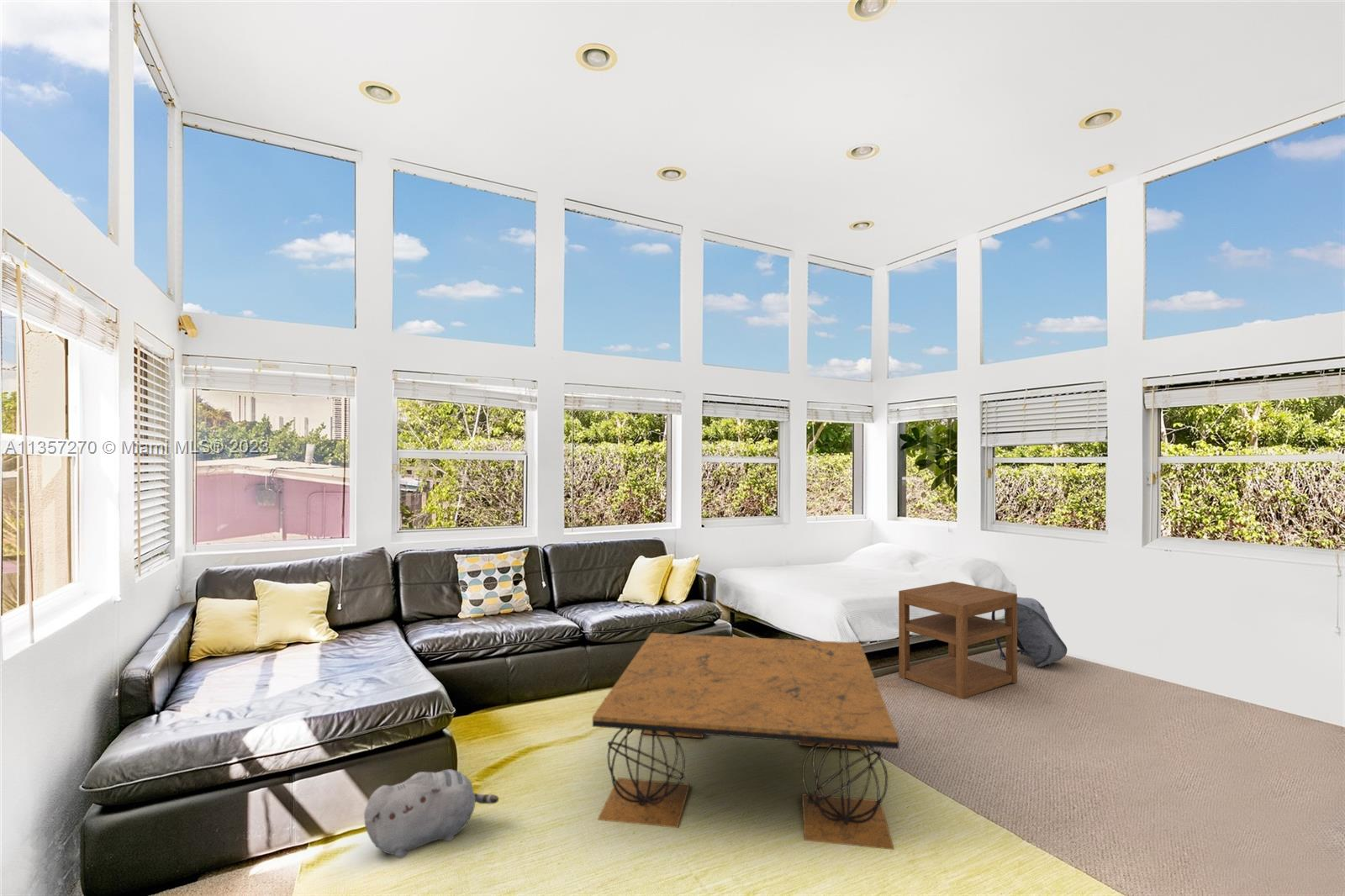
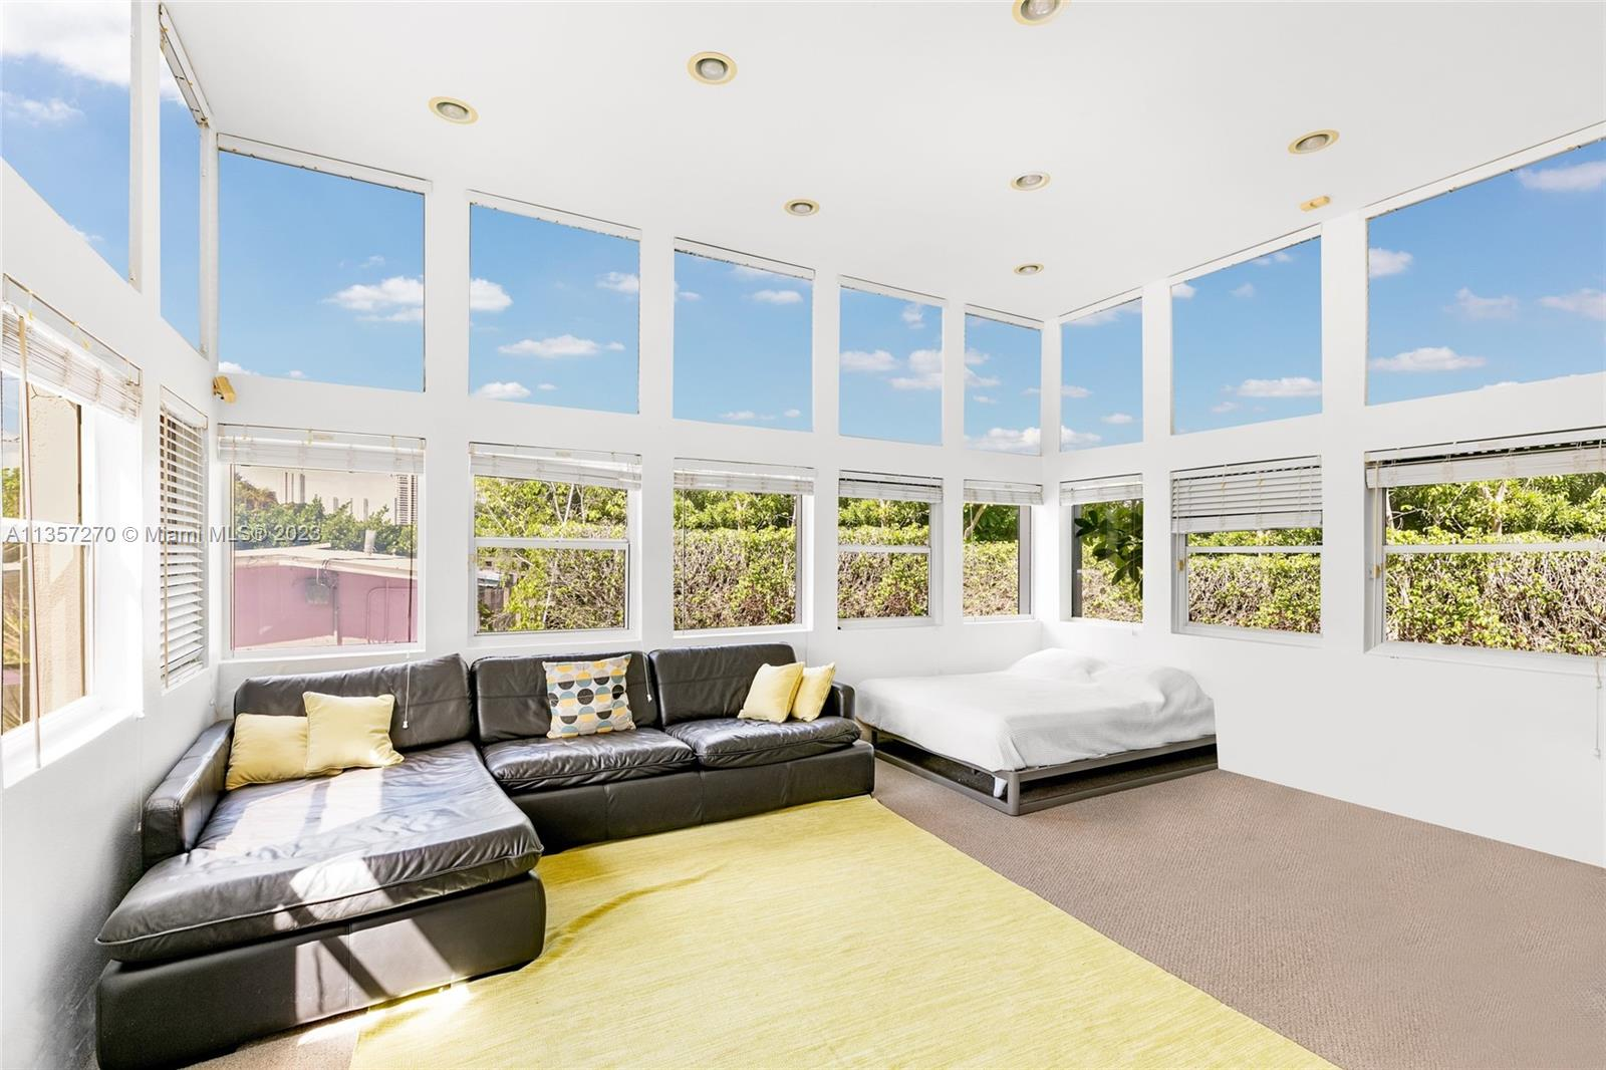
- coffee table [592,632,899,851]
- plush toy [363,769,499,859]
- backpack [990,597,1068,668]
- nightstand [898,581,1018,700]
